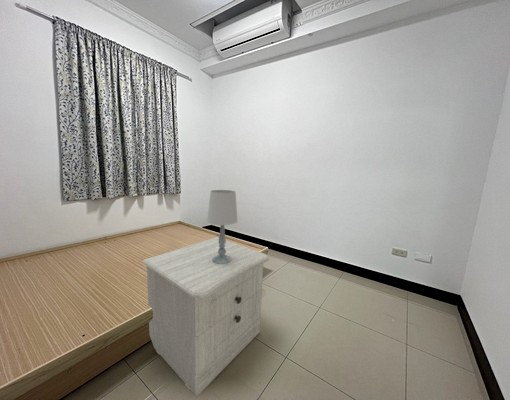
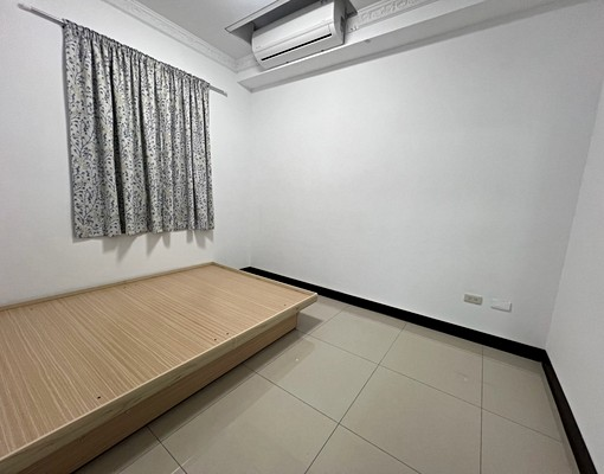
- nightstand [141,236,270,397]
- table lamp [206,189,238,264]
